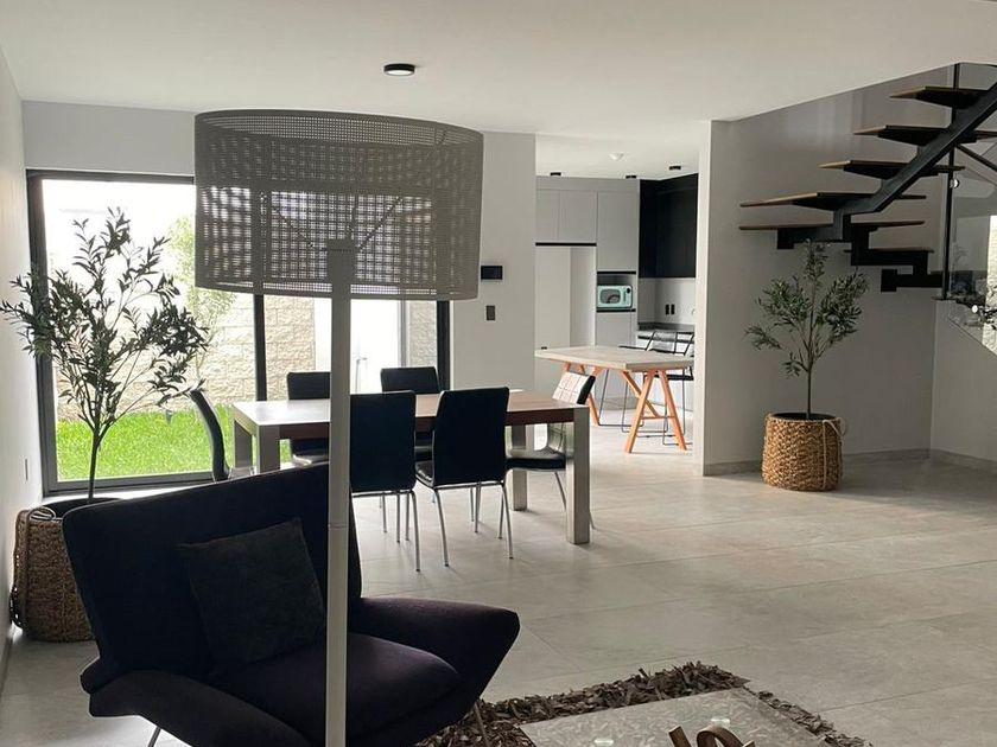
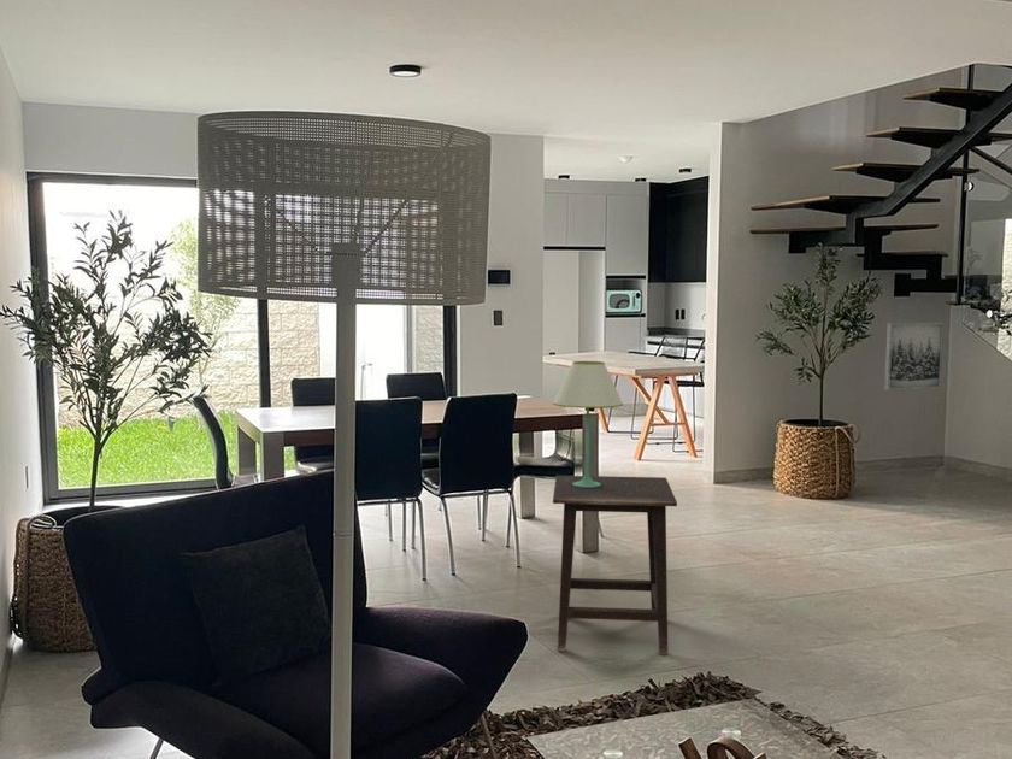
+ table lamp [552,360,624,488]
+ side table [552,475,678,655]
+ wall art [883,322,945,392]
